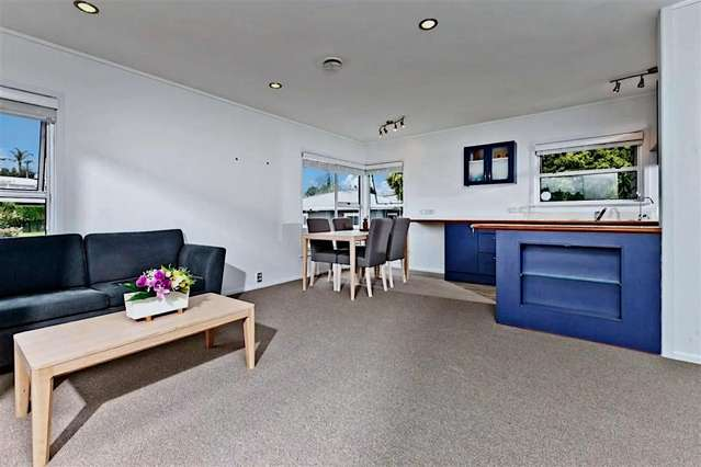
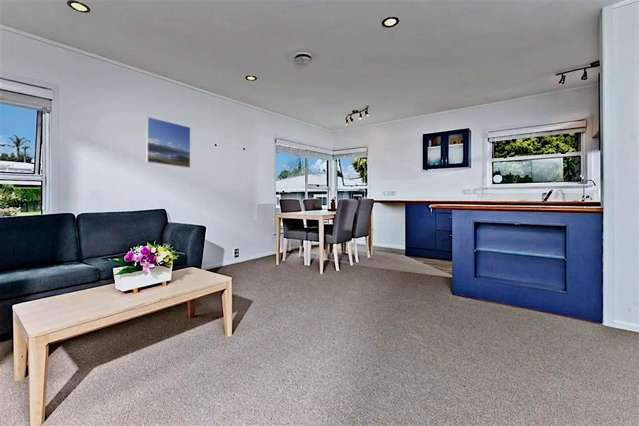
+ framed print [145,116,191,169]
